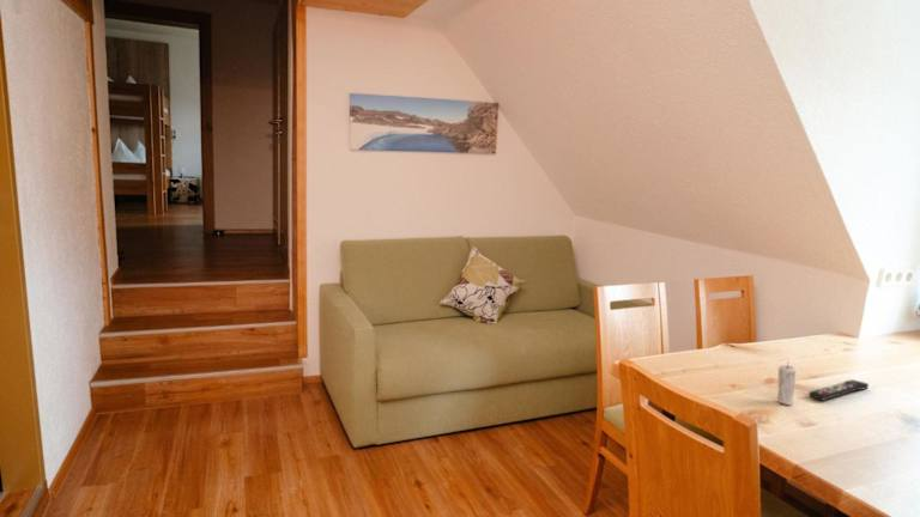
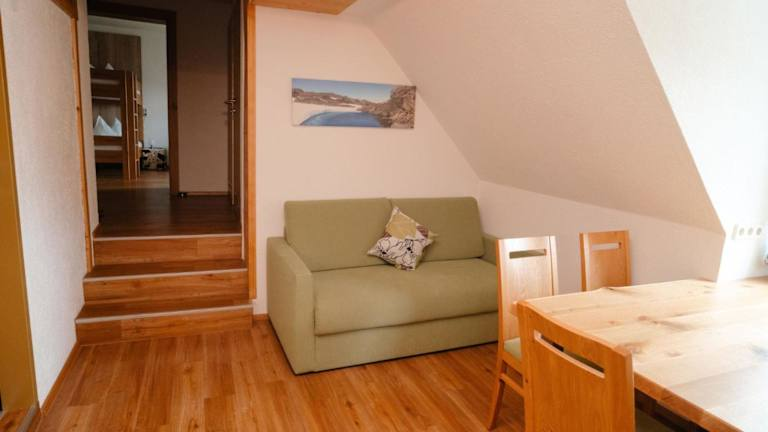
- candle [776,363,798,407]
- remote control [807,378,870,401]
